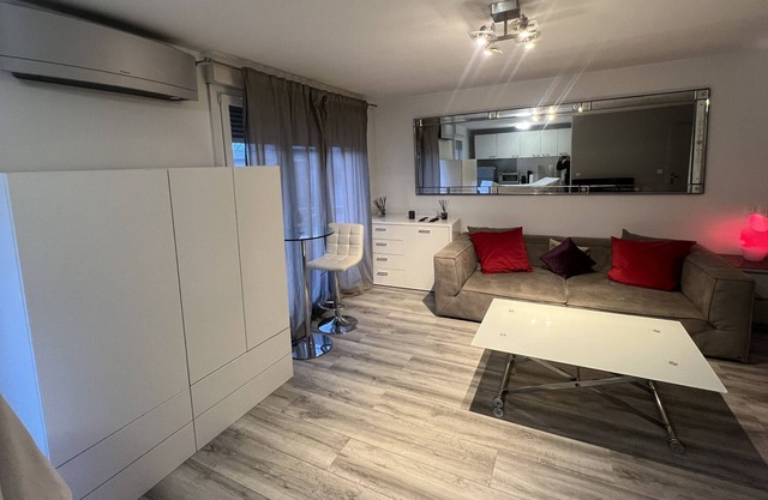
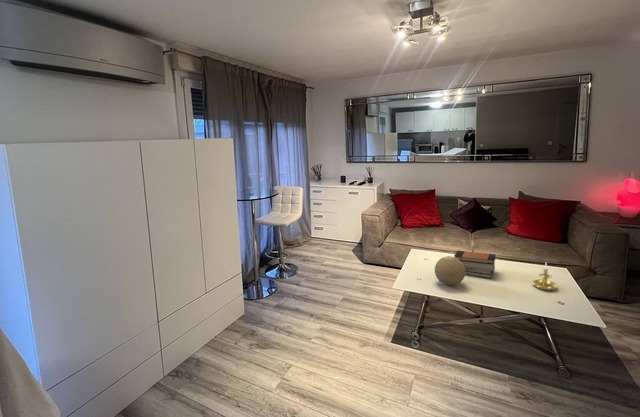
+ book stack [453,250,497,279]
+ decorative orb [434,255,466,287]
+ candle holder [531,262,558,291]
